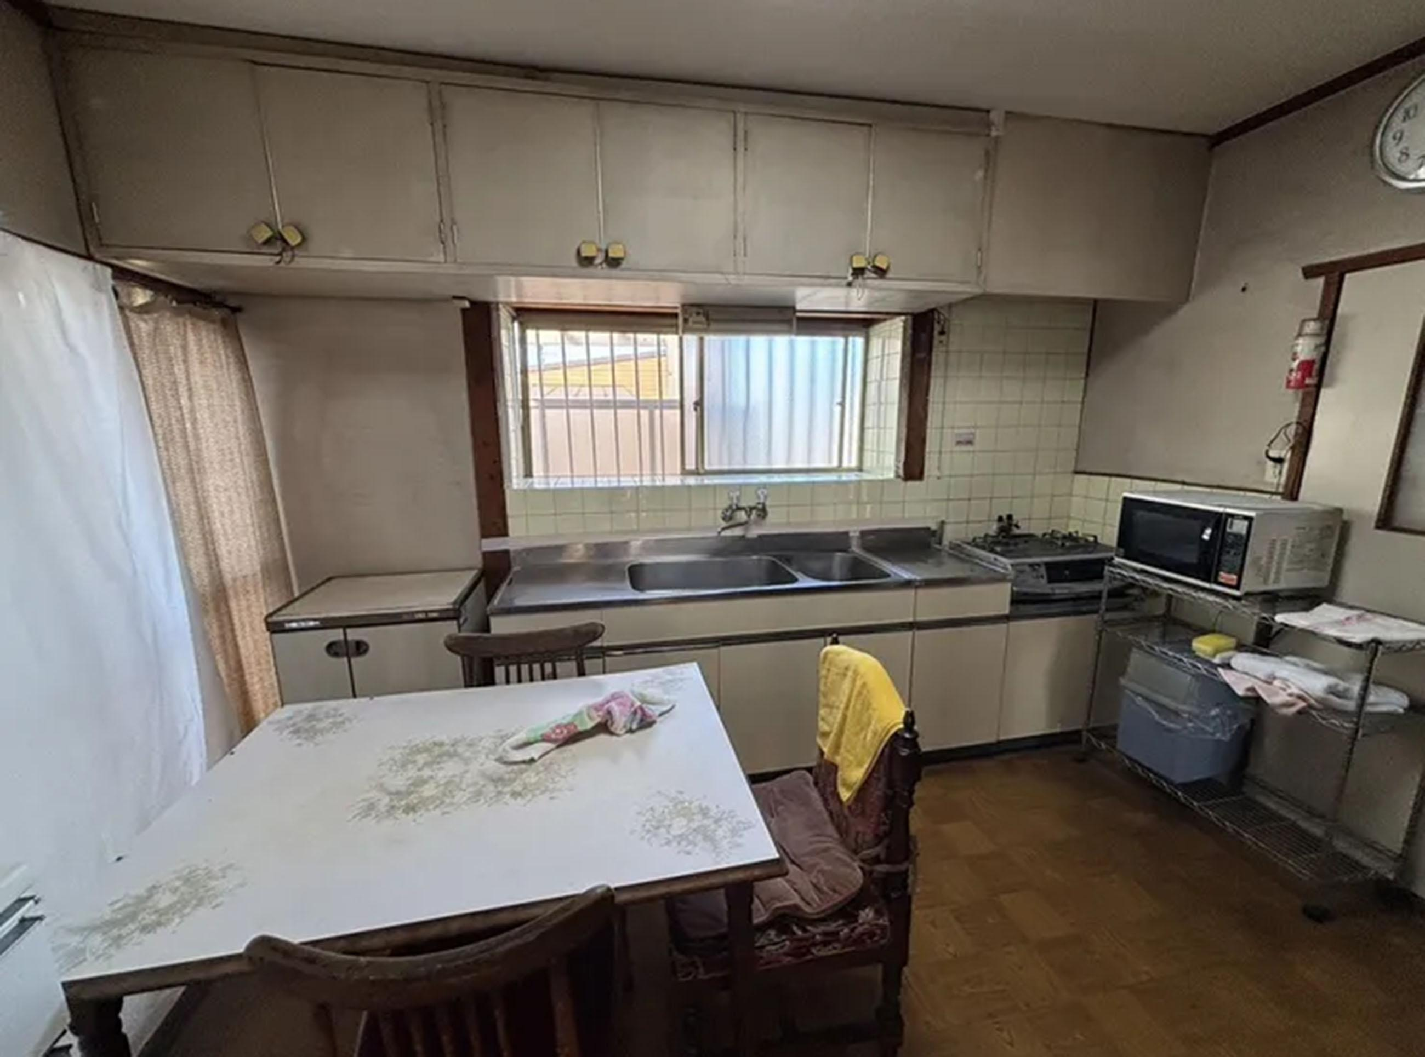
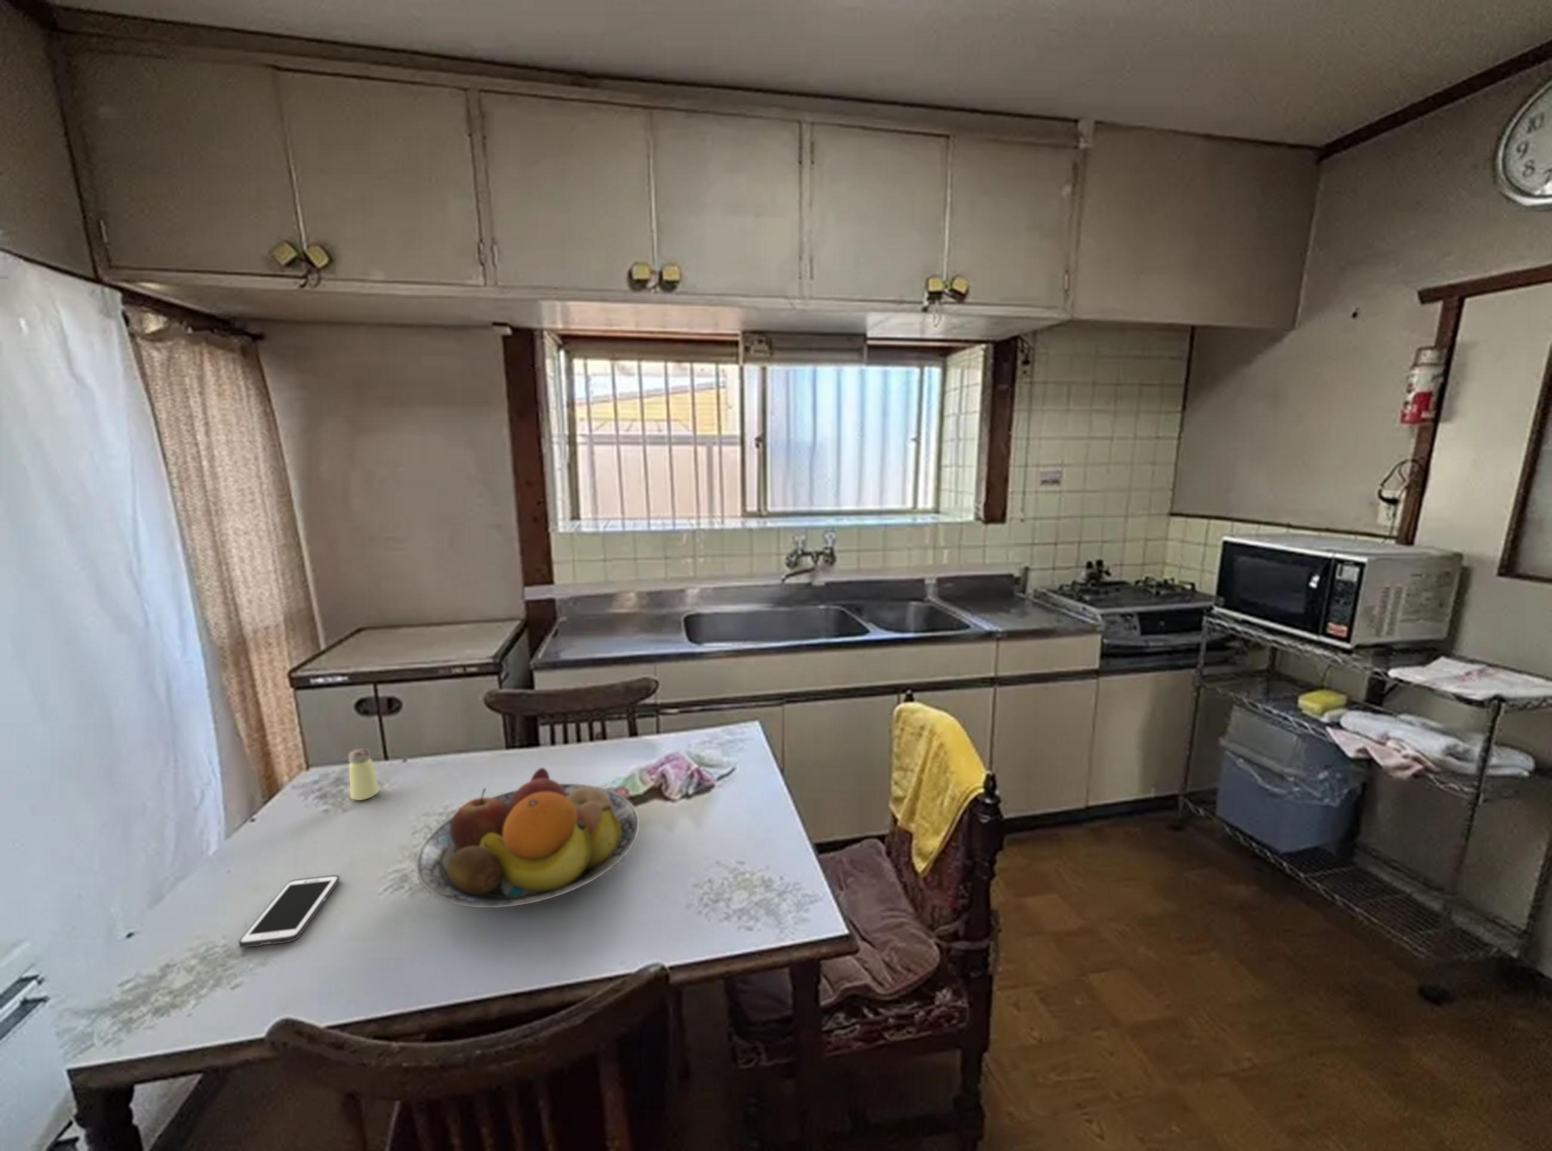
+ fruit bowl [415,767,640,908]
+ cell phone [238,874,340,948]
+ saltshaker [348,748,380,800]
